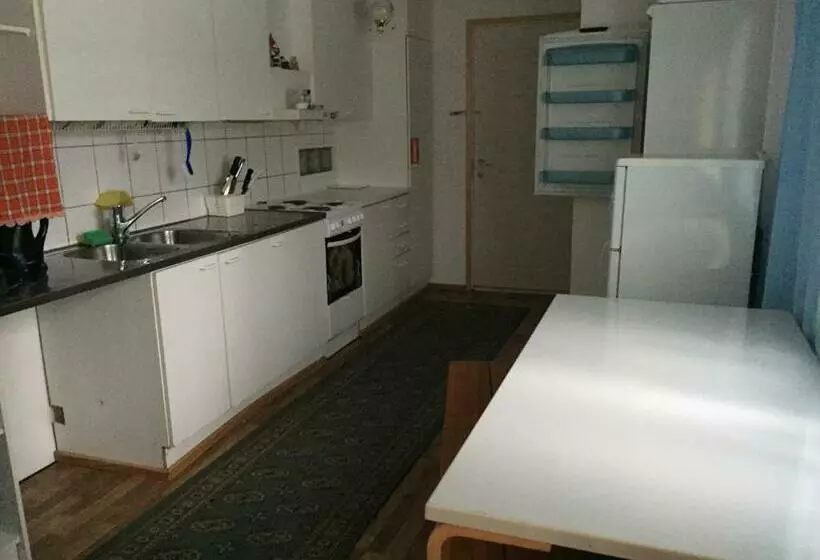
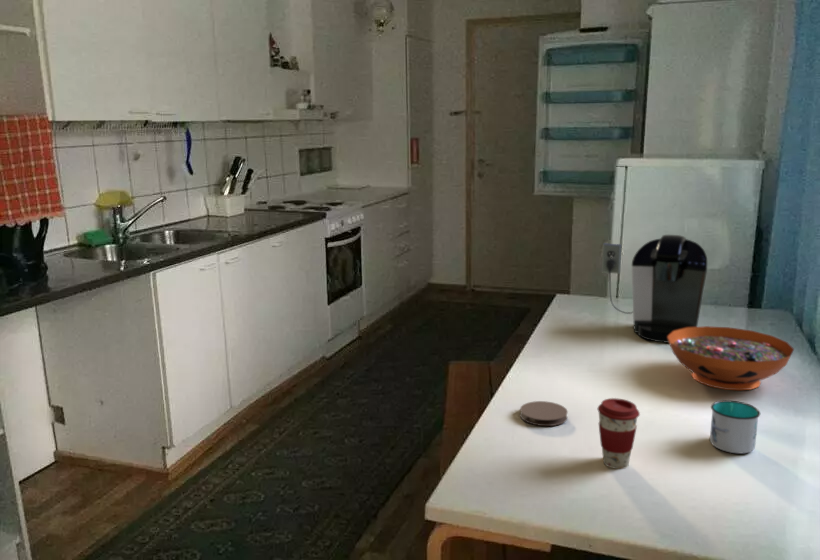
+ mug [709,399,761,454]
+ coaster [519,400,569,427]
+ coffee maker [601,234,708,344]
+ coffee cup [597,397,641,470]
+ decorative bowl [668,325,795,391]
